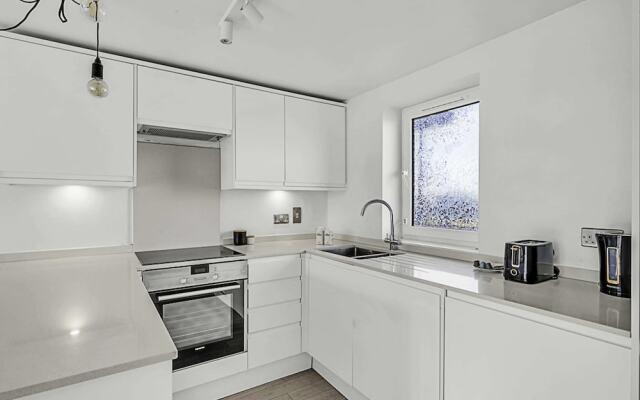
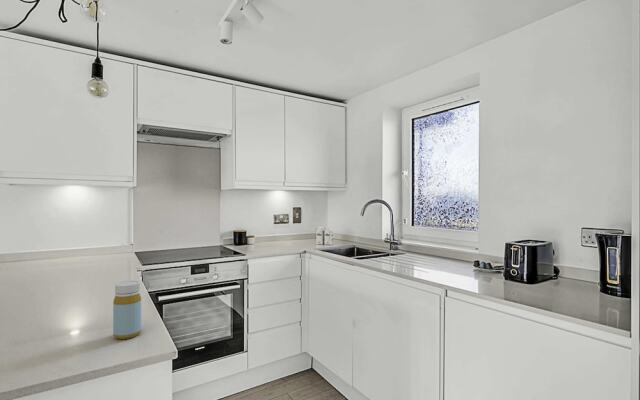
+ bottle [112,280,142,340]
